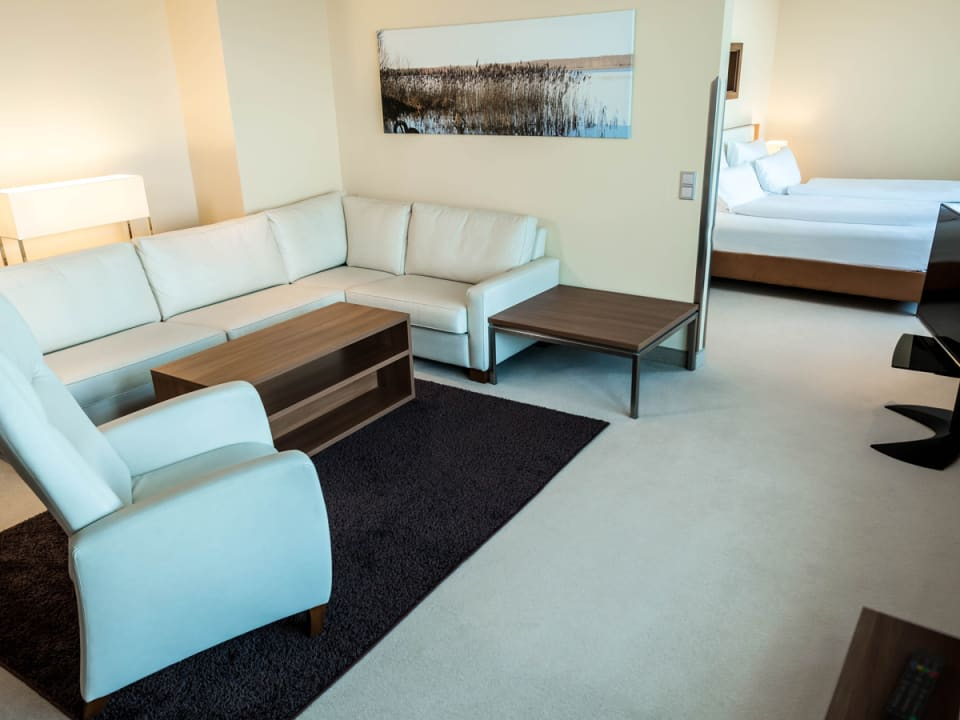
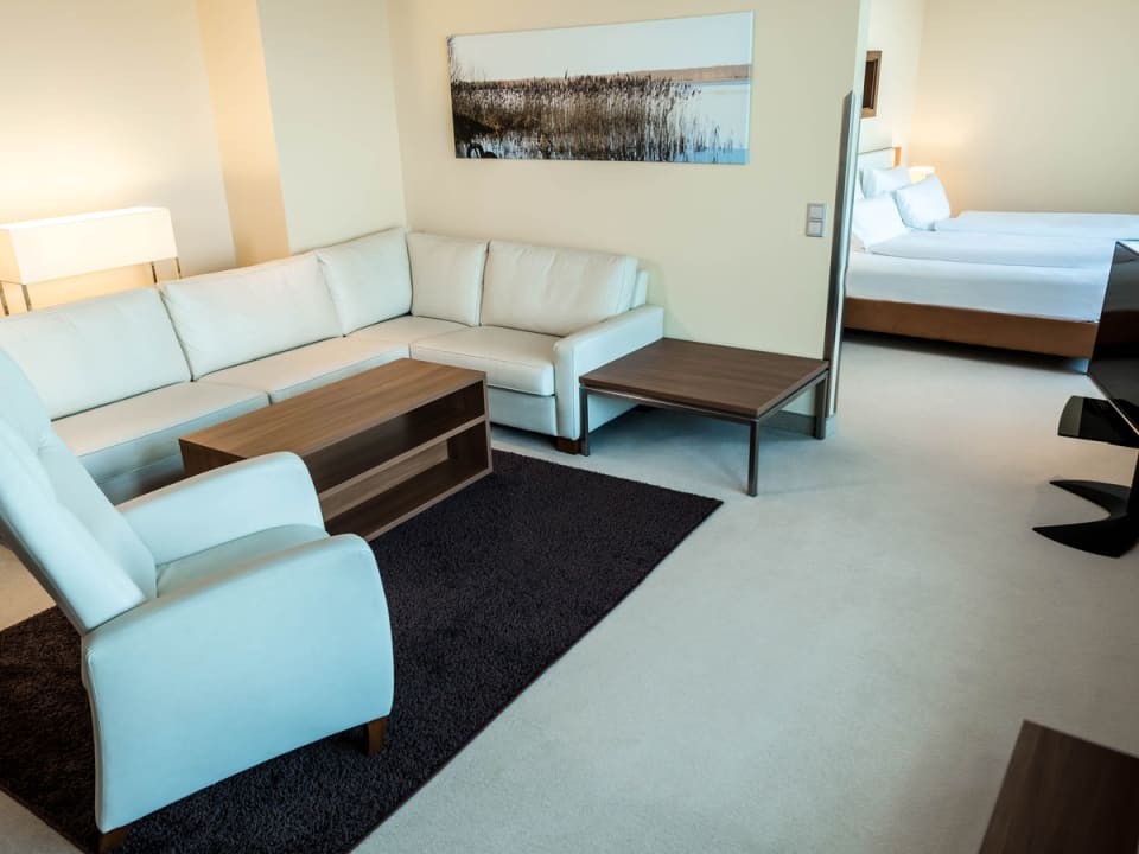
- remote control [880,646,947,720]
